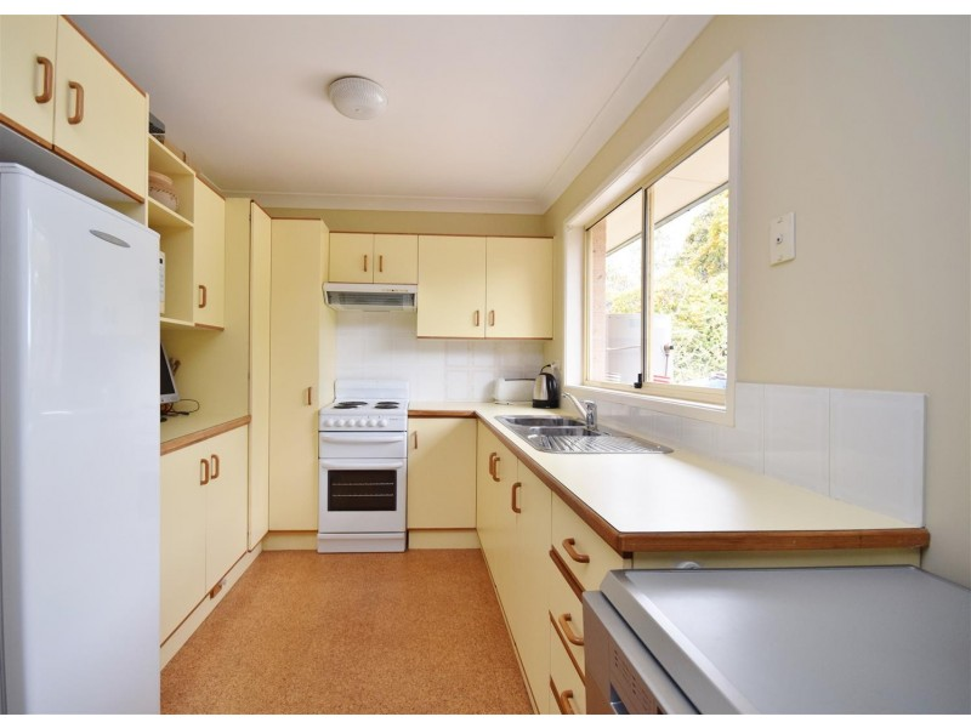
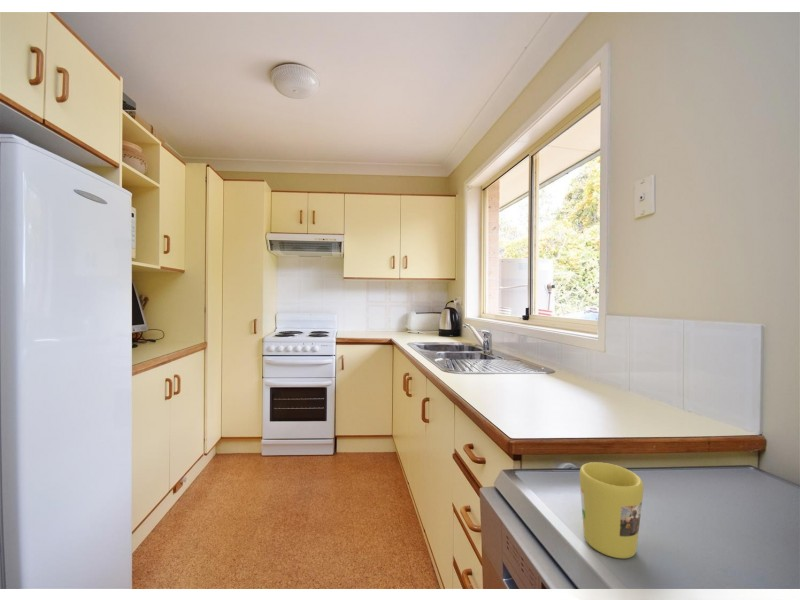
+ mug [579,461,644,559]
